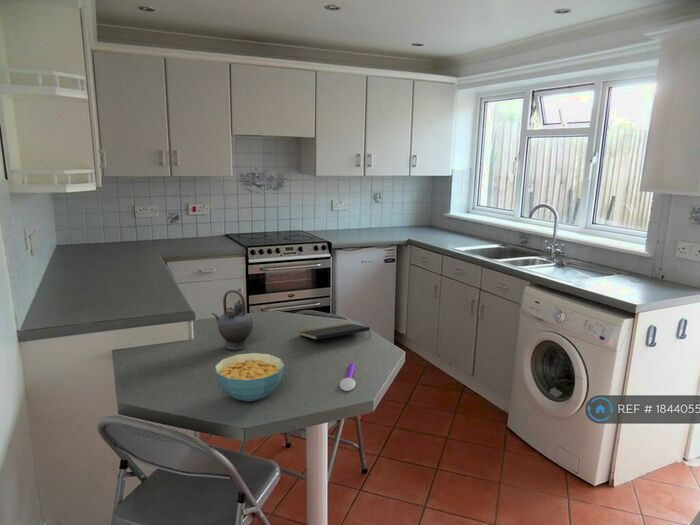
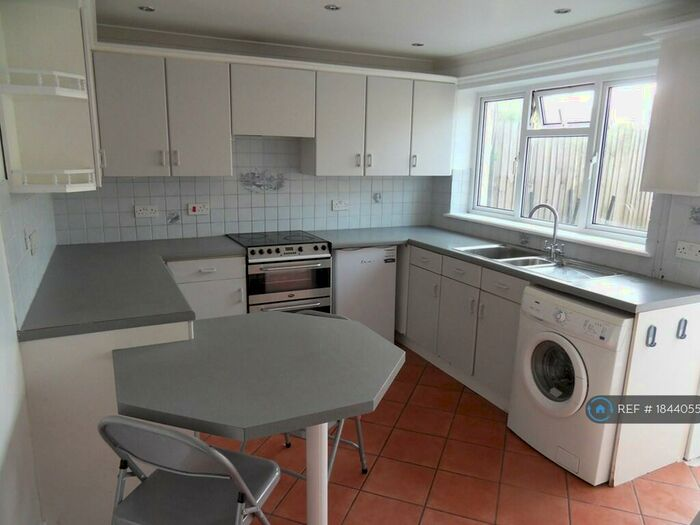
- notepad [297,322,372,341]
- cereal bowl [214,352,286,403]
- spoon [339,362,357,392]
- teapot [211,289,254,351]
